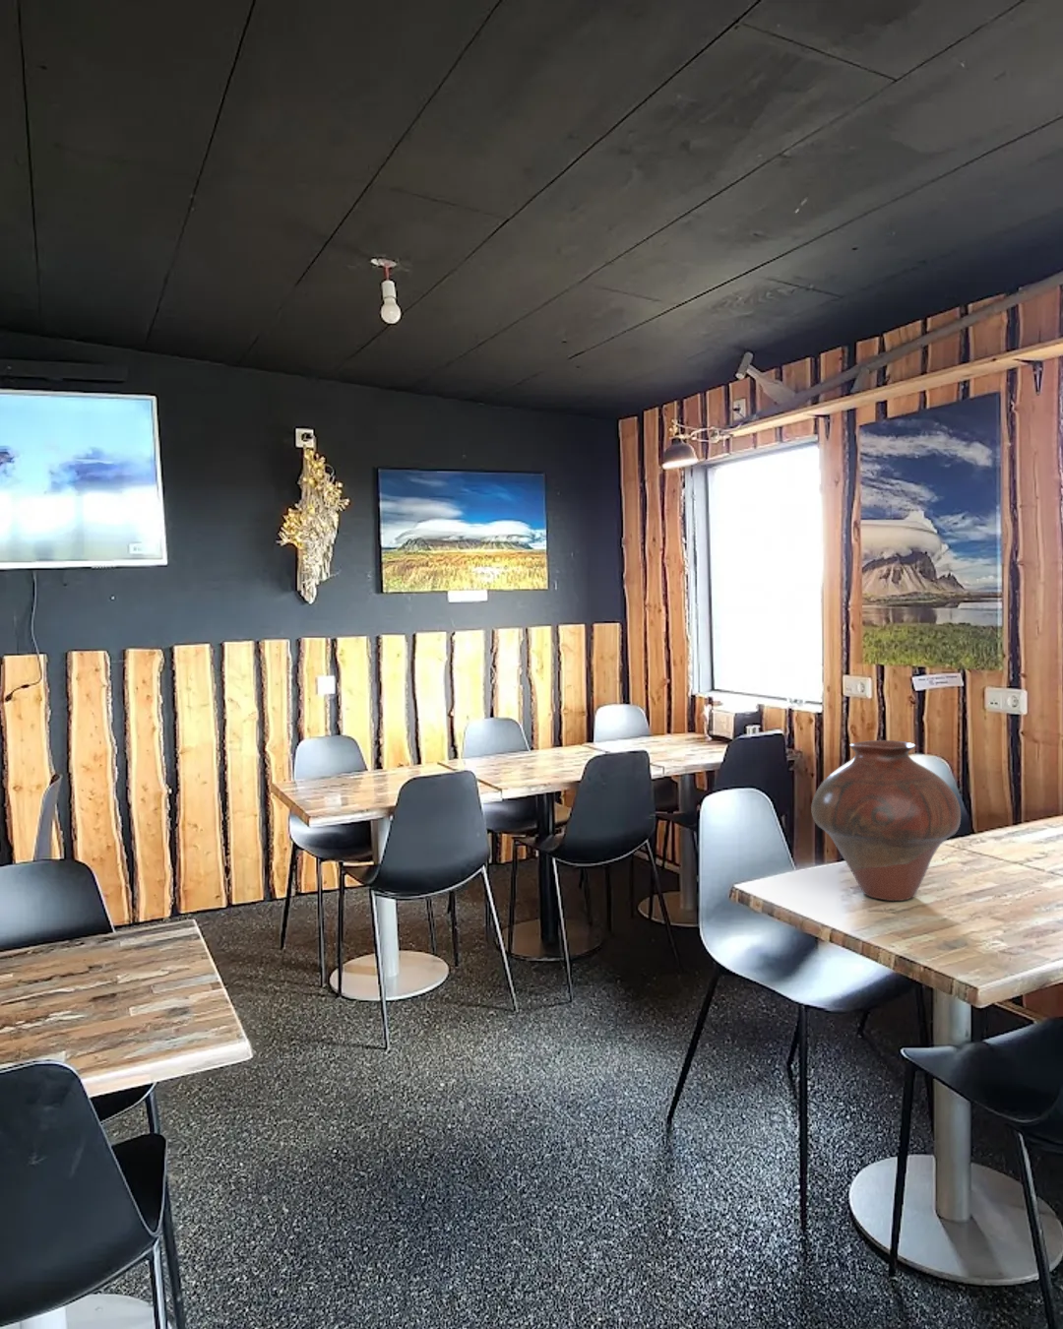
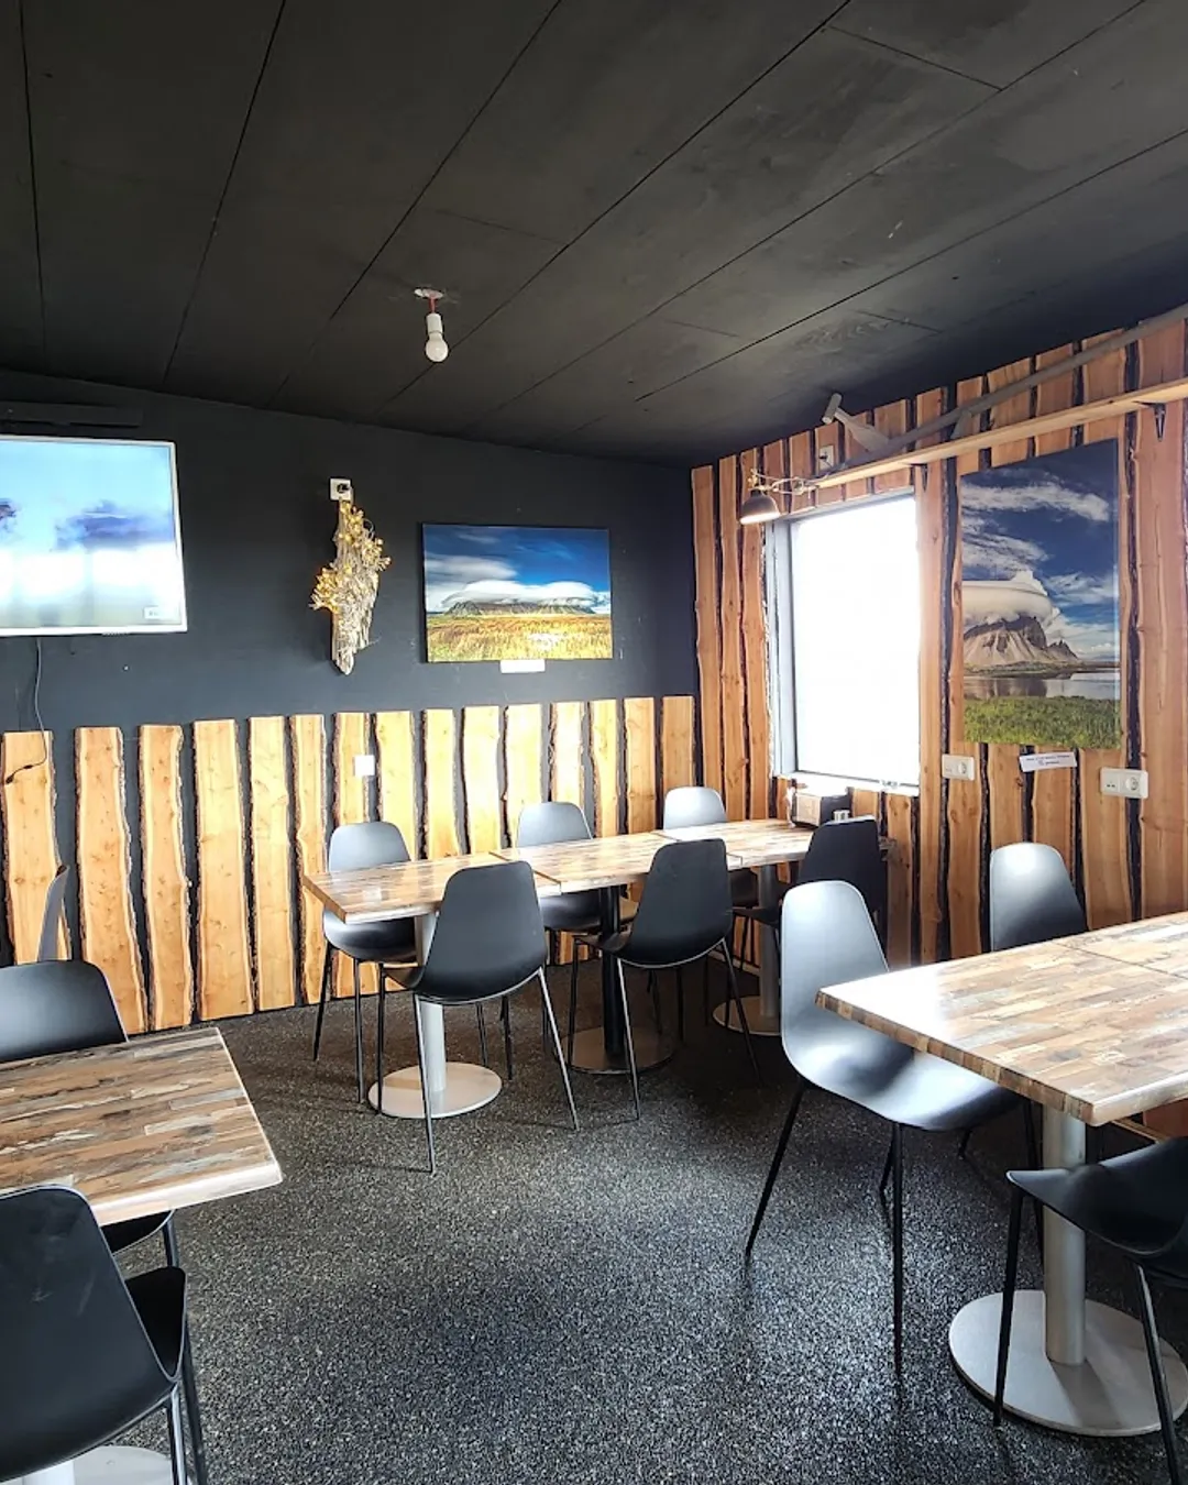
- vase [810,739,962,902]
